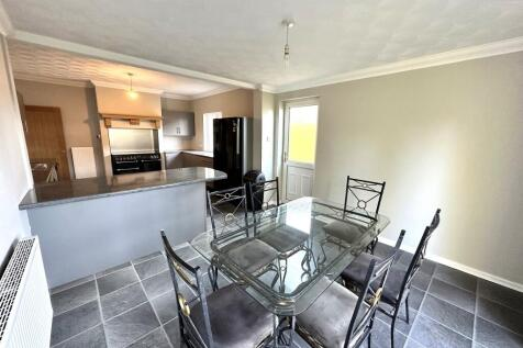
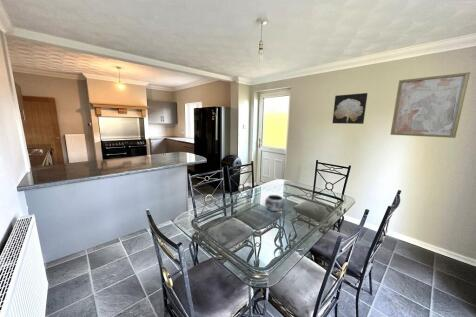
+ decorative bowl [264,194,286,212]
+ wall art [389,71,471,139]
+ wall art [331,92,368,125]
